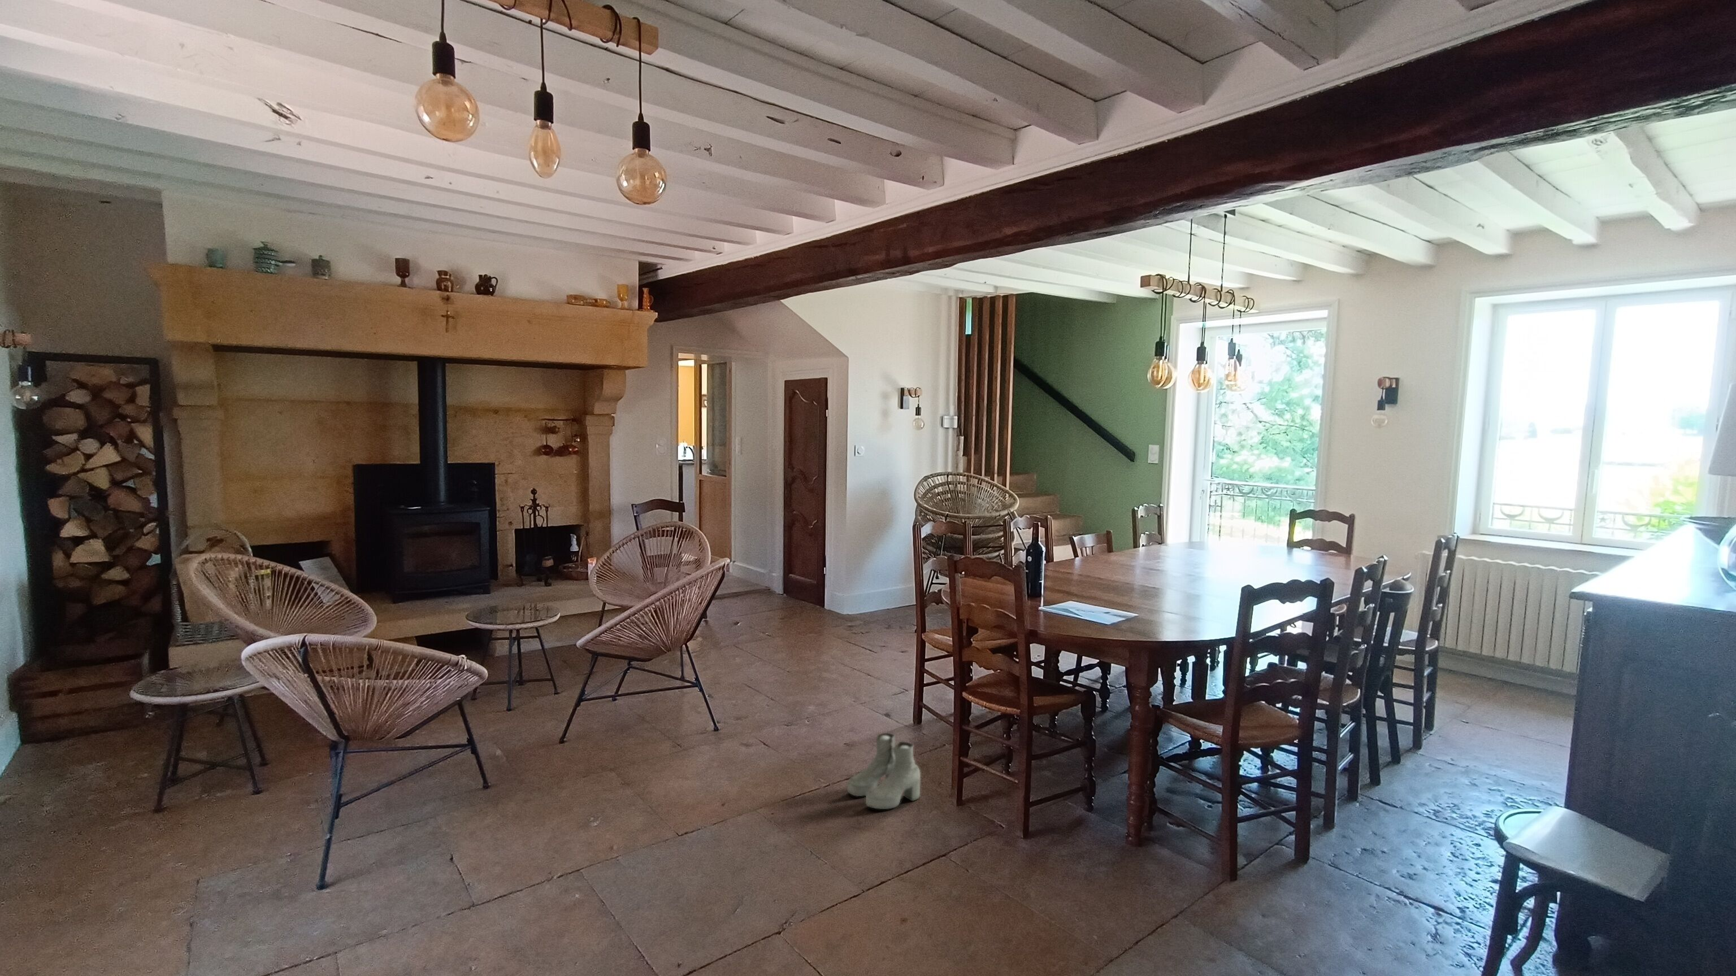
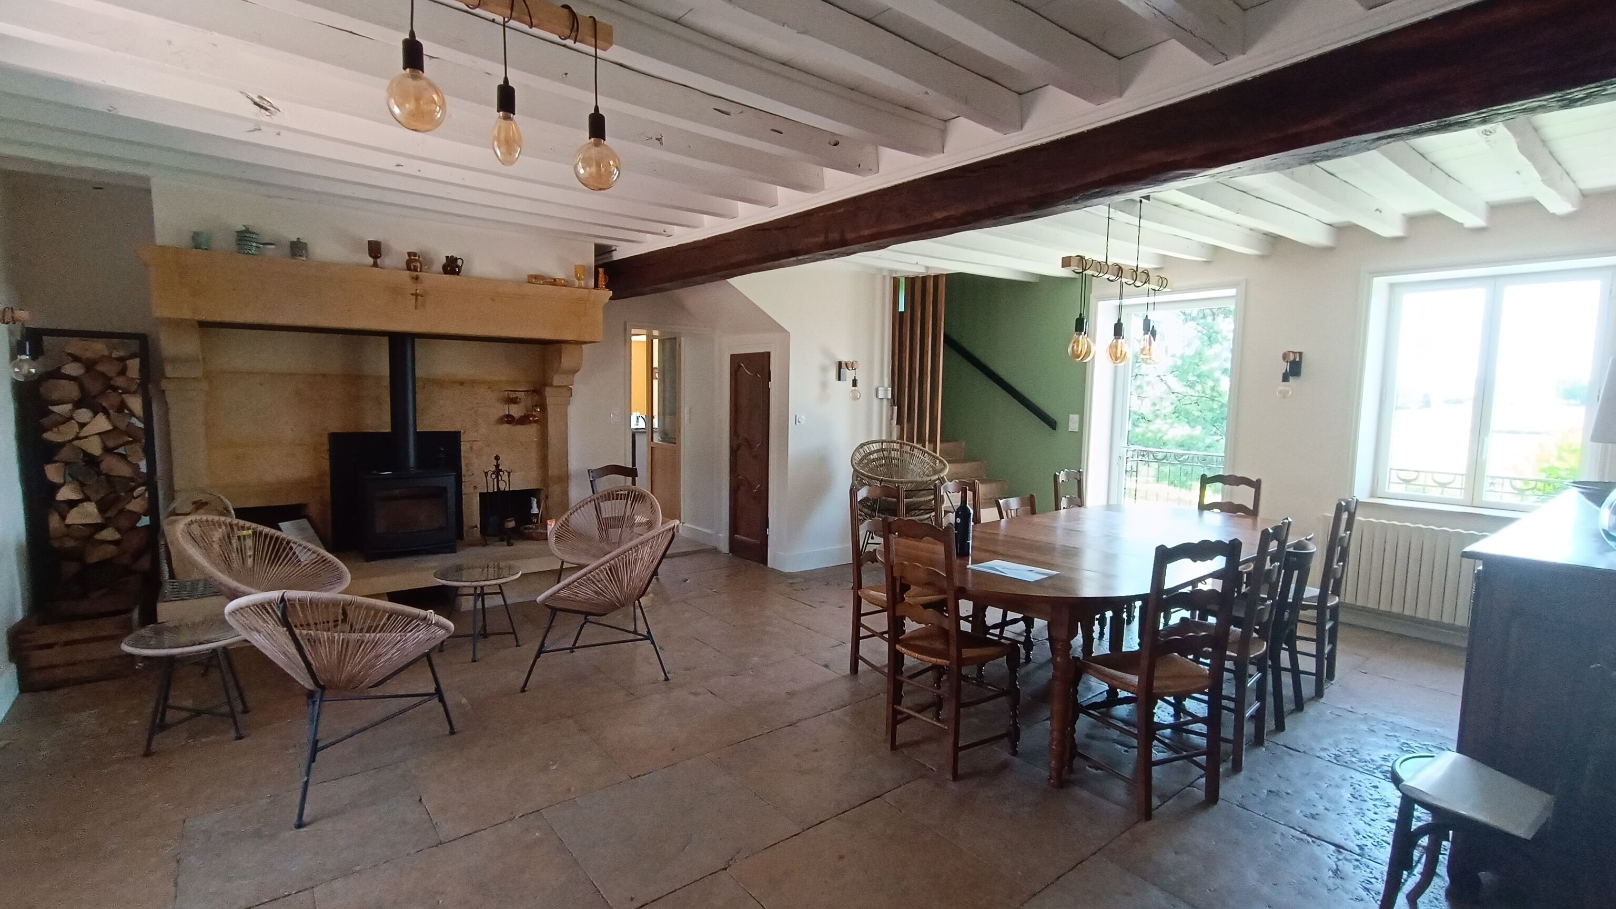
- boots [847,733,922,810]
